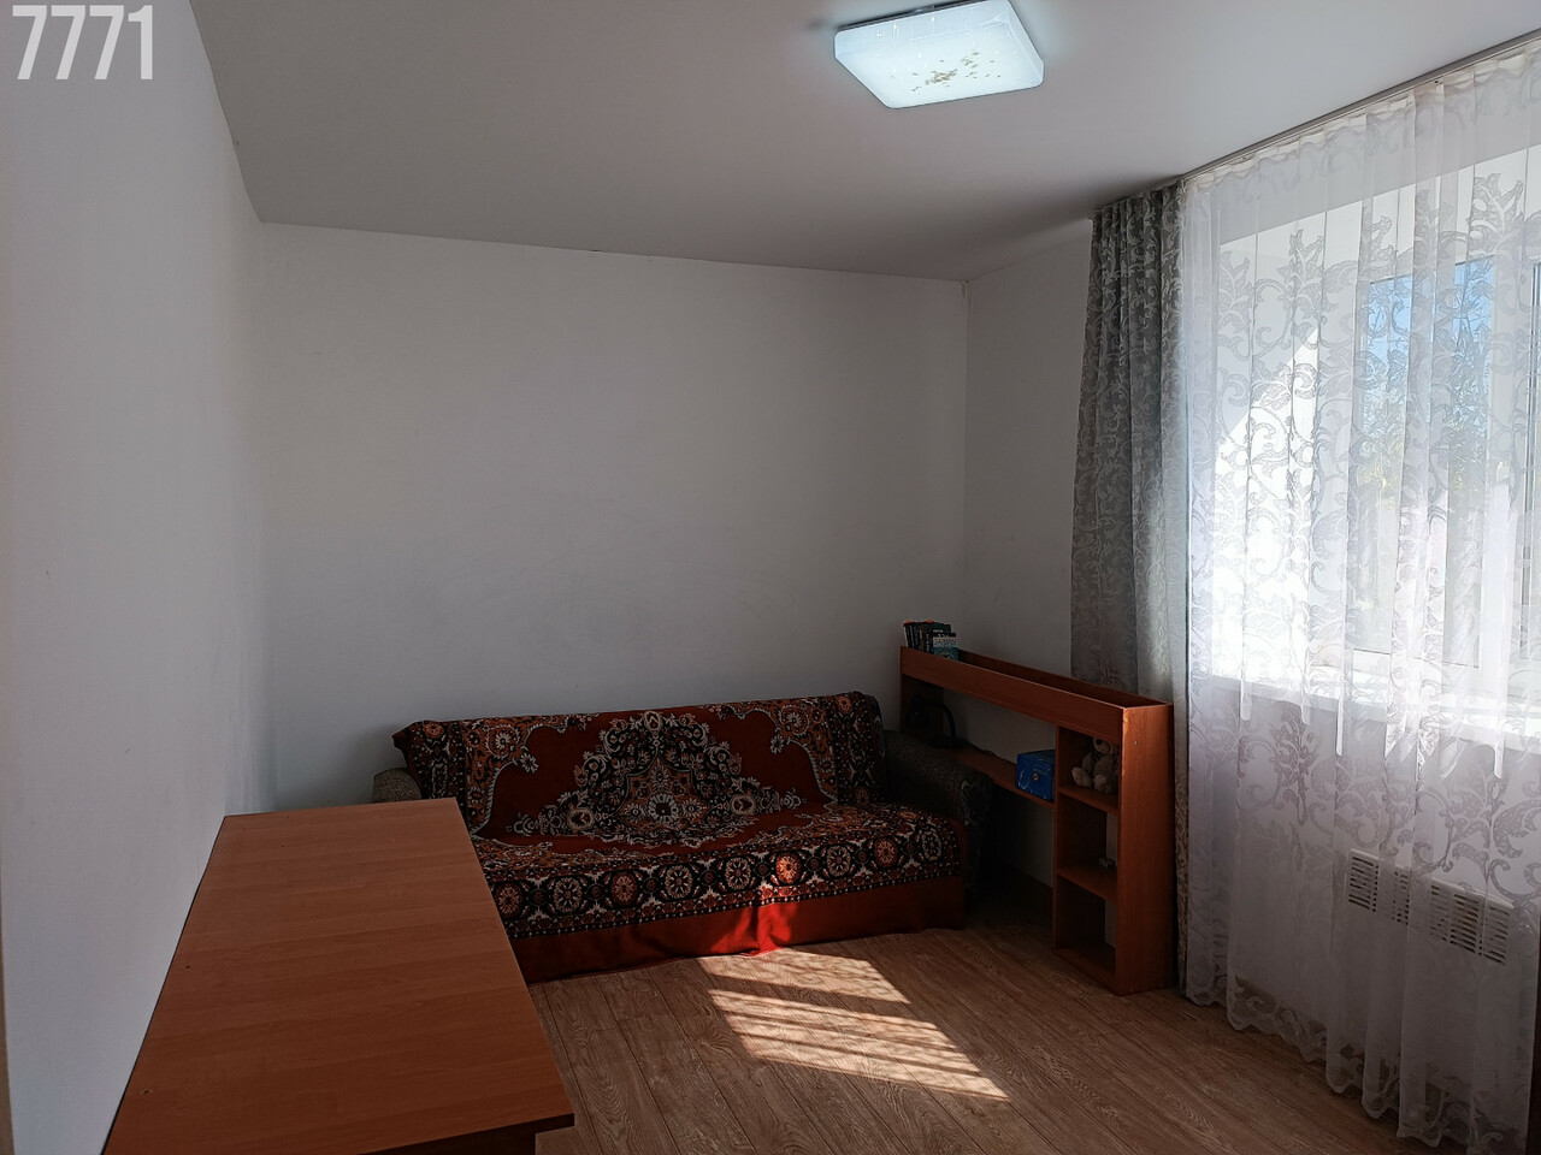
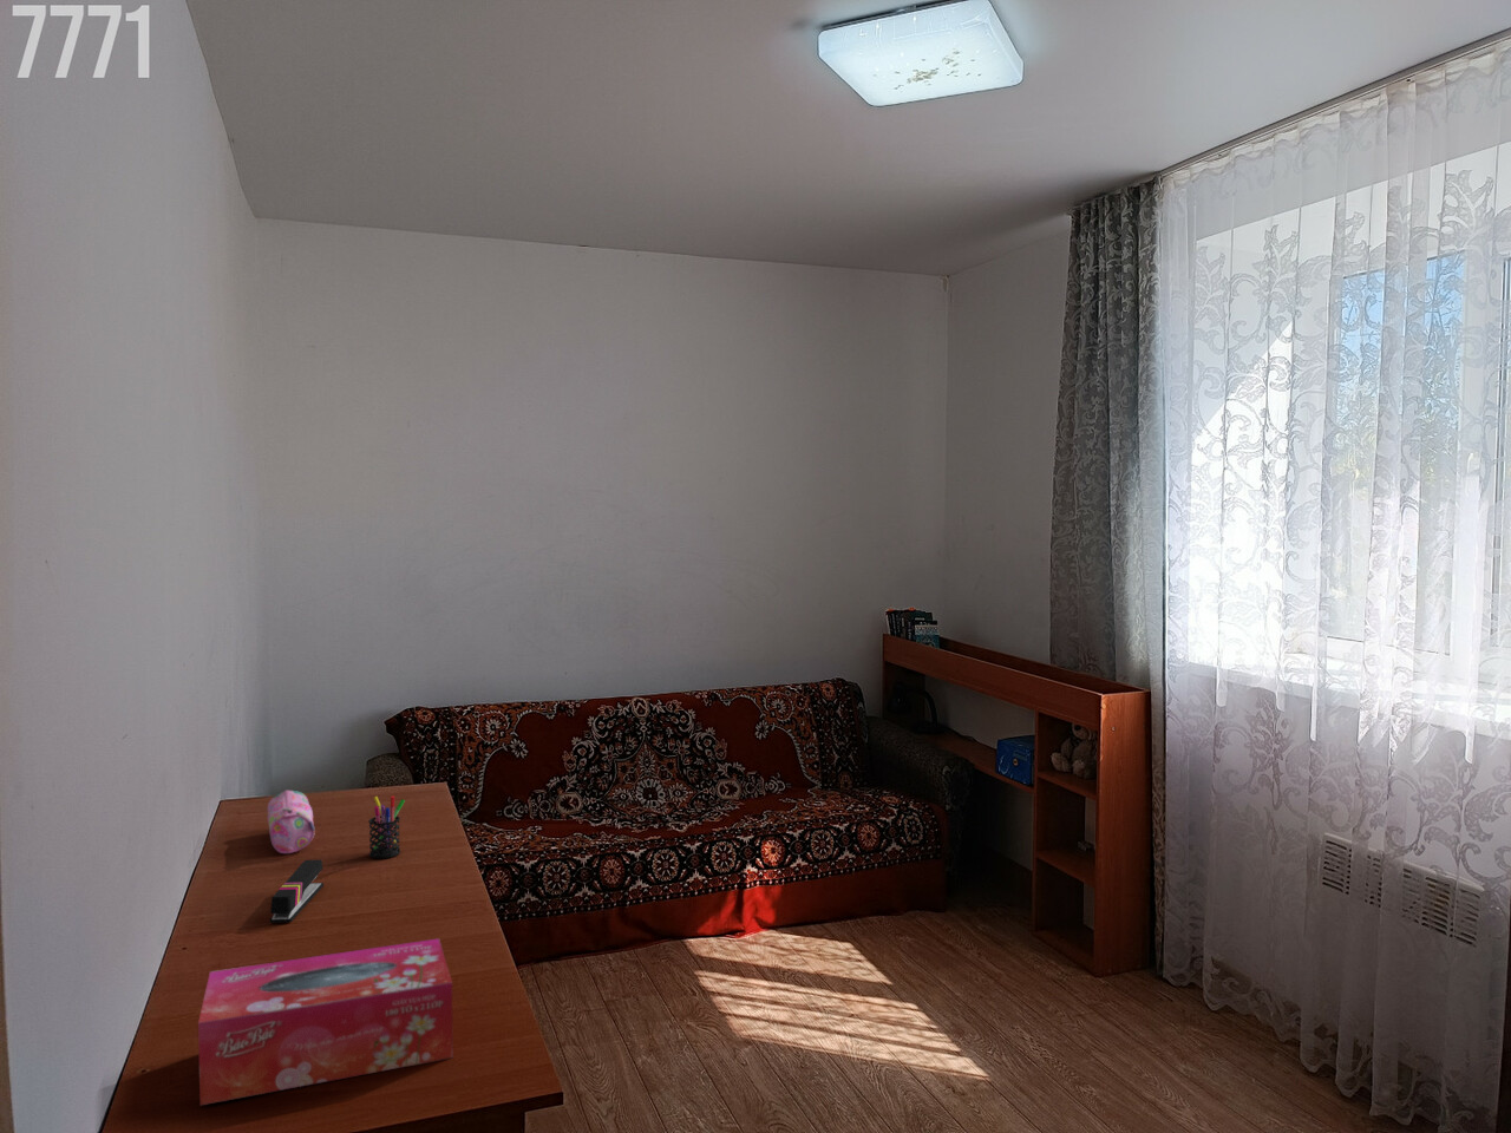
+ stapler [269,859,325,924]
+ tissue box [198,937,454,1106]
+ pencil case [265,788,316,855]
+ pen holder [368,795,406,859]
